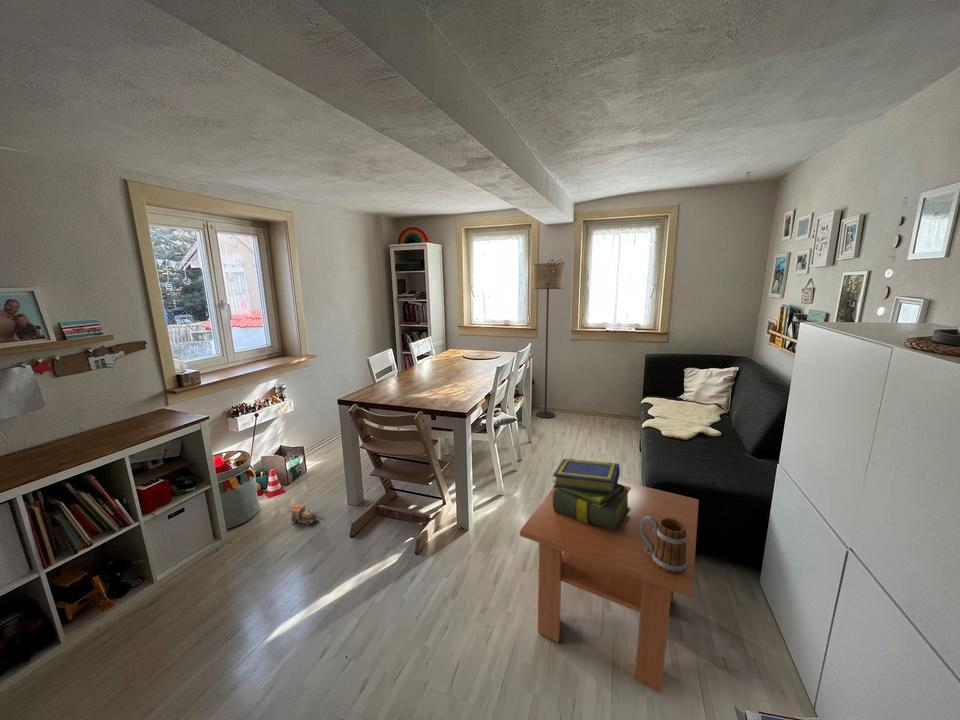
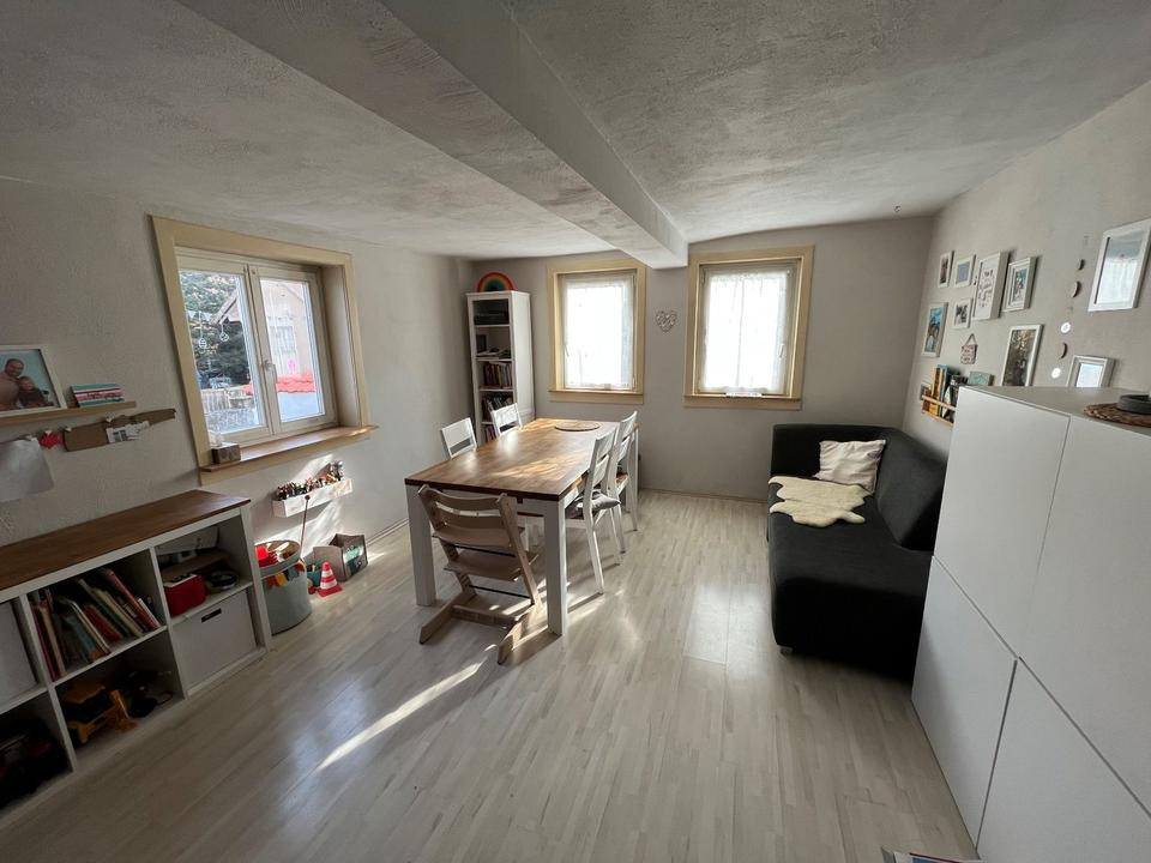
- toy train [289,503,318,526]
- mug [640,516,687,574]
- stack of books [551,458,631,532]
- coffee table [519,479,700,694]
- floor lamp [532,262,565,419]
